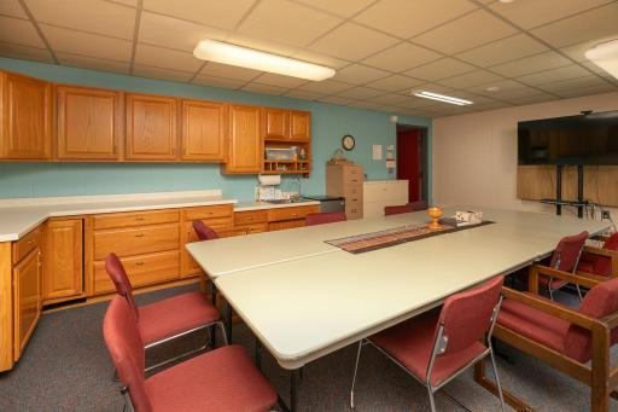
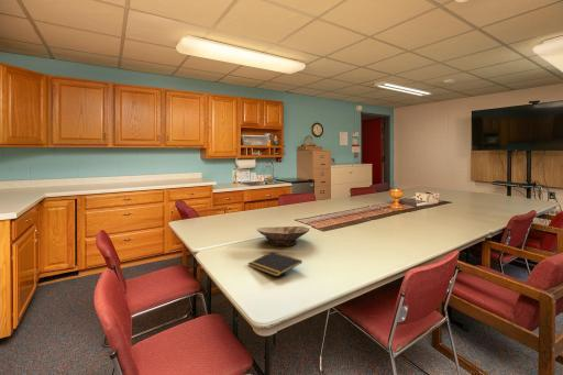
+ notepad [246,251,303,277]
+ bowl [256,225,310,247]
